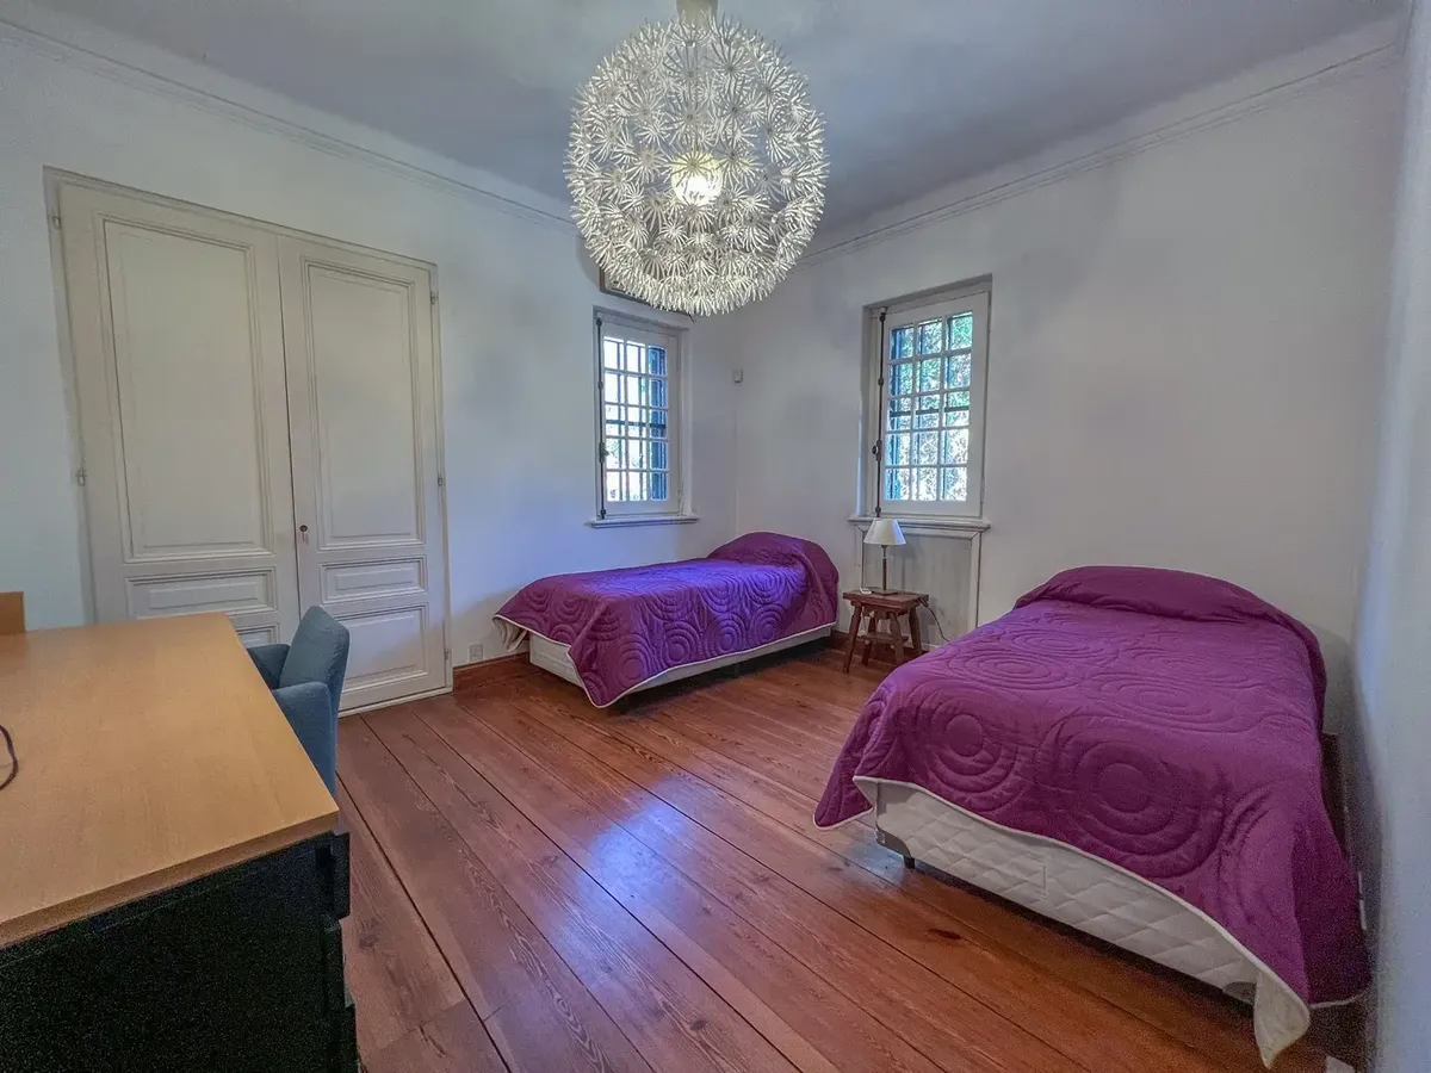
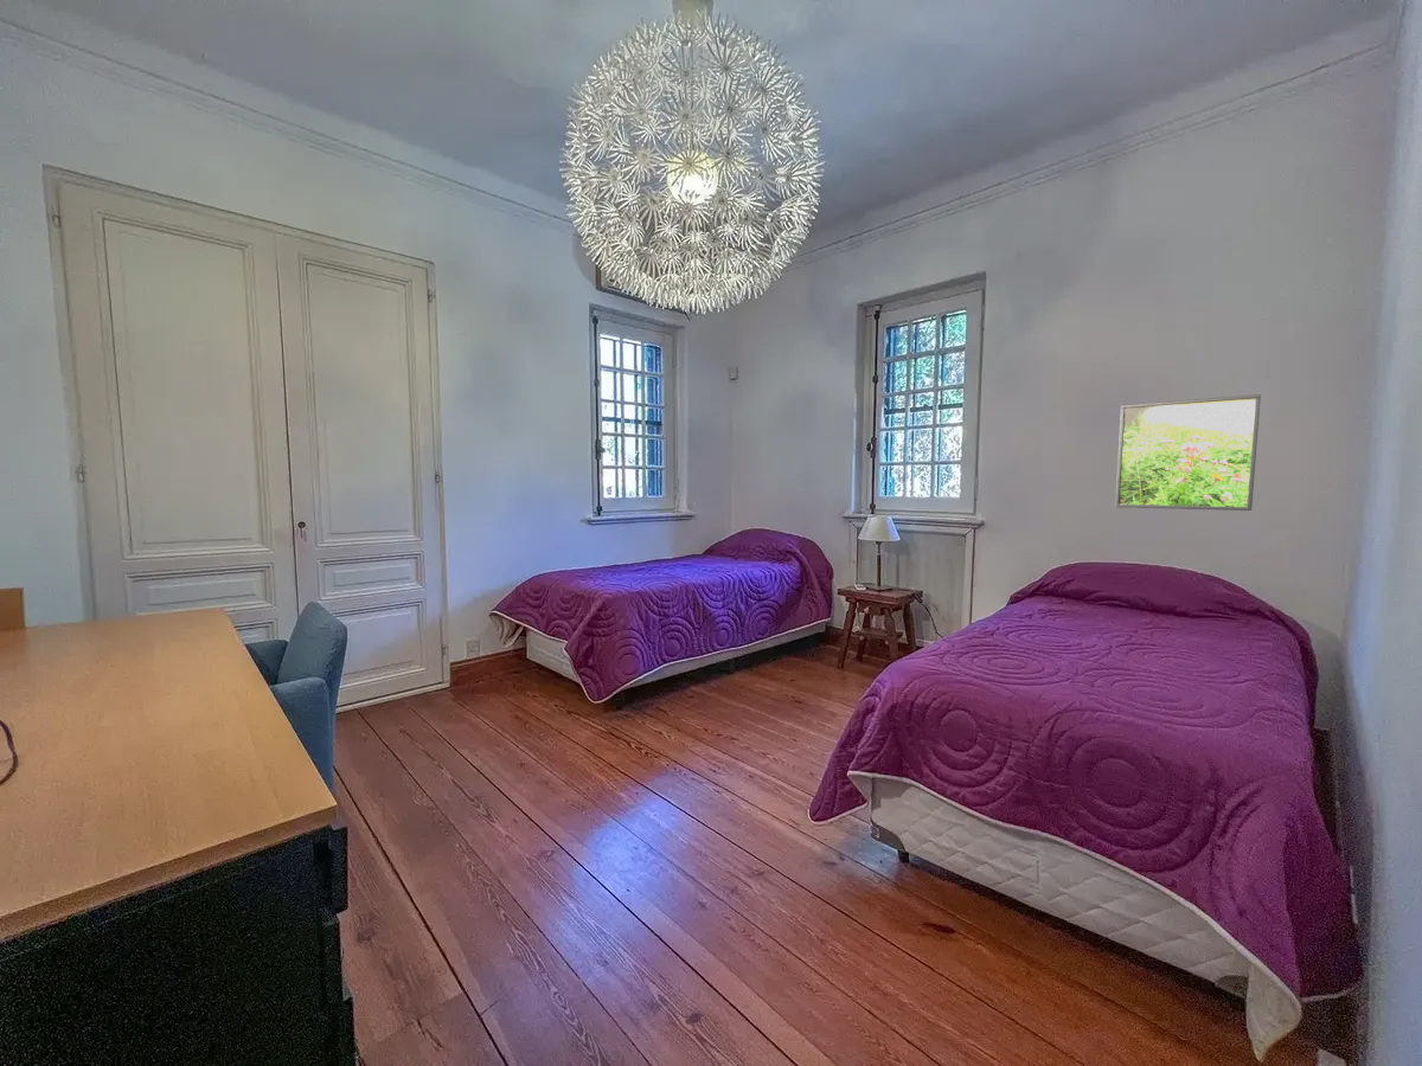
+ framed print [1114,393,1262,512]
